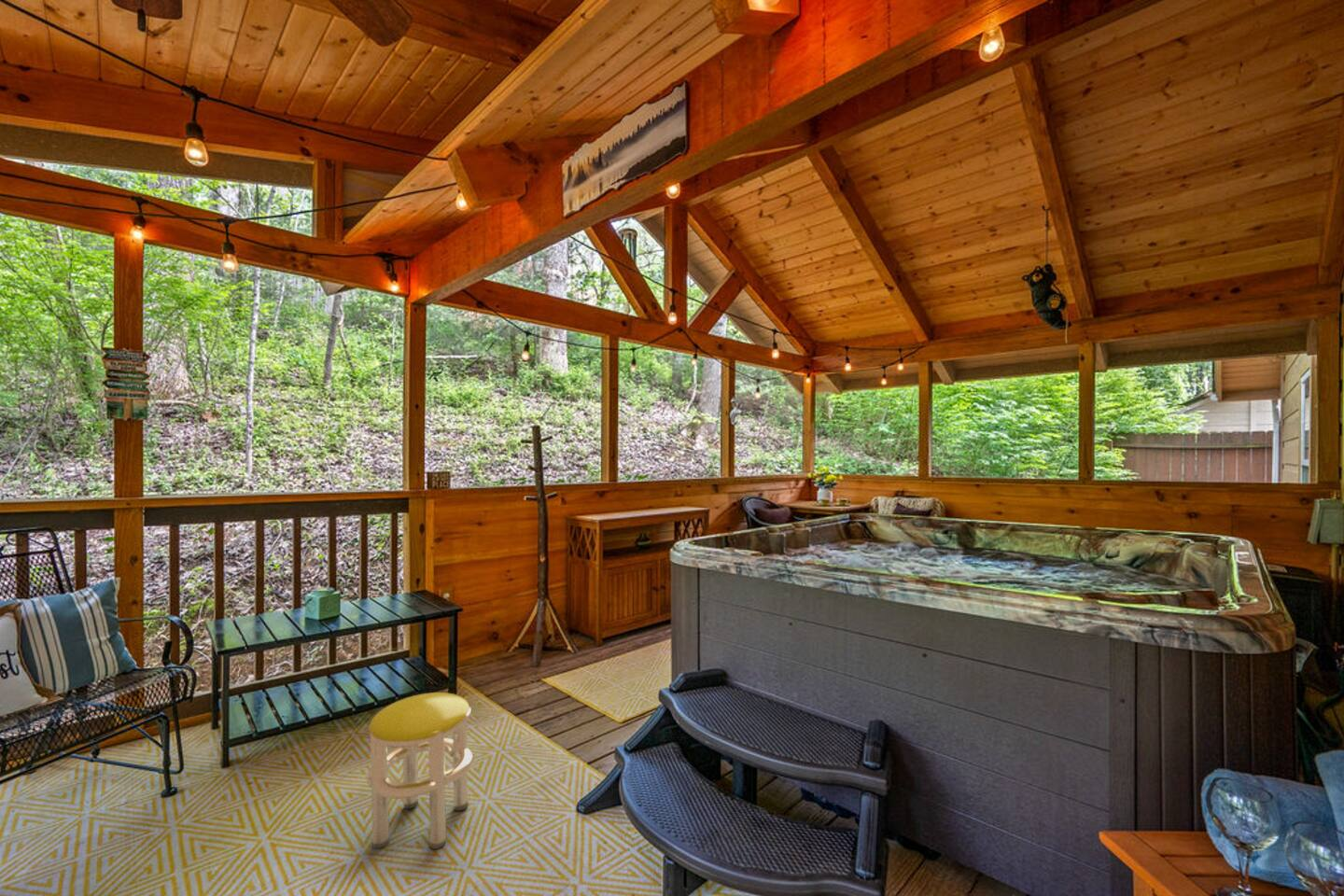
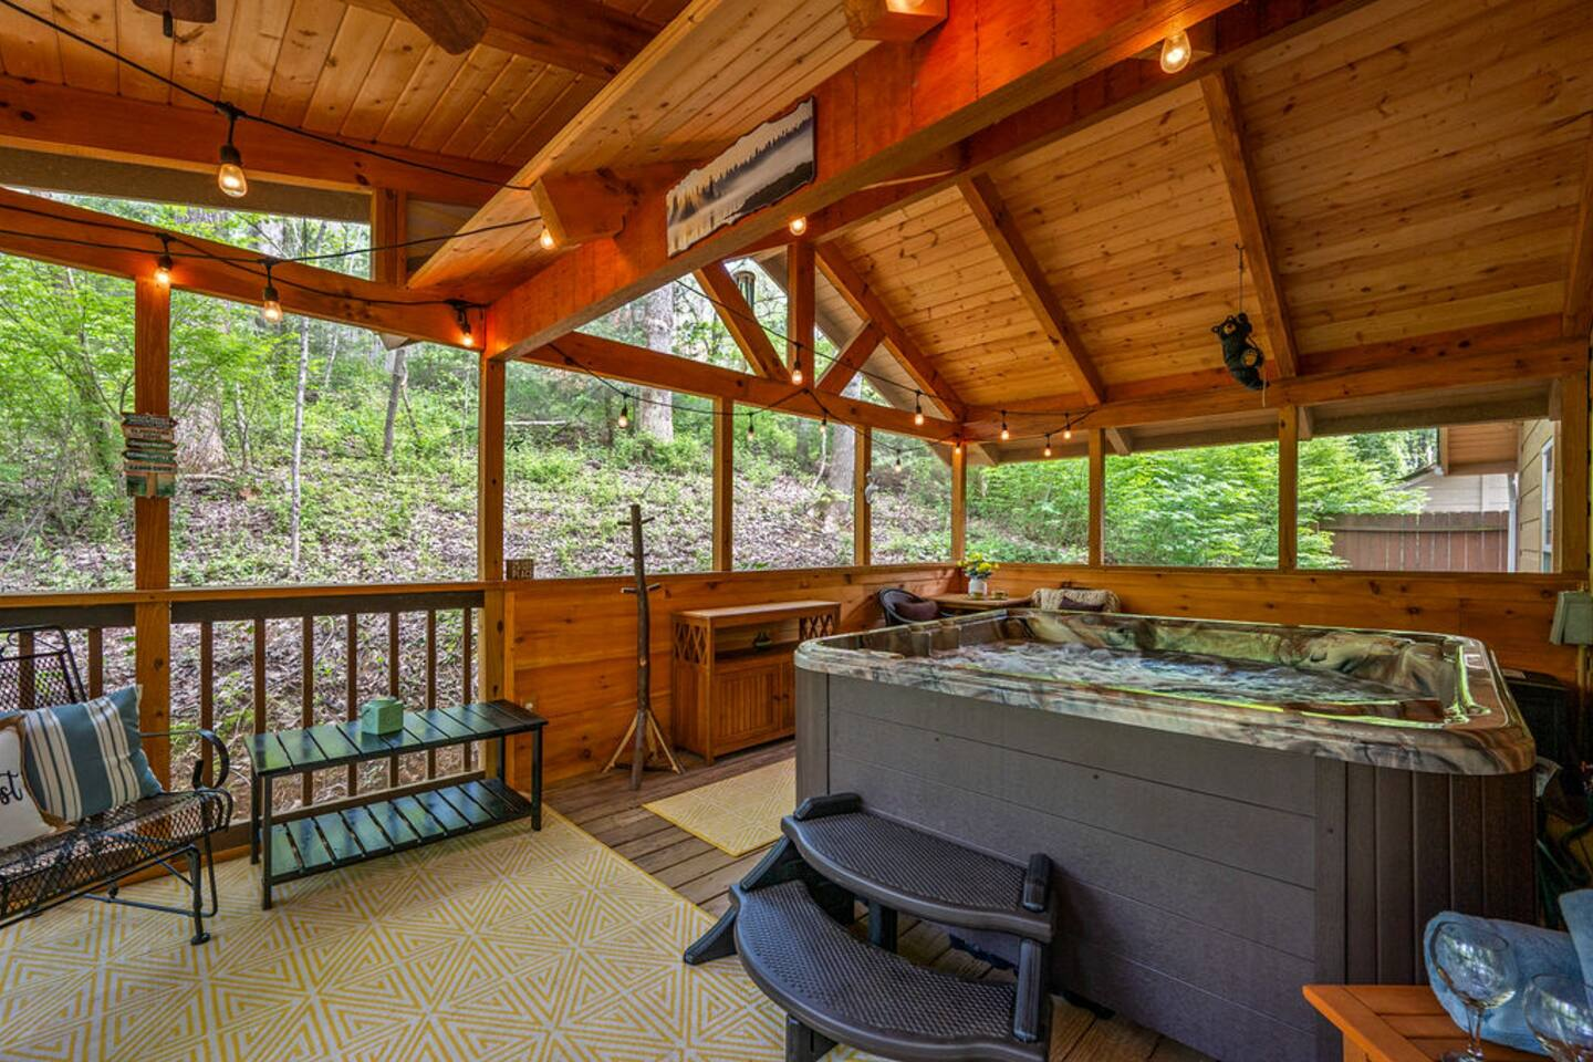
- stool [366,692,475,850]
